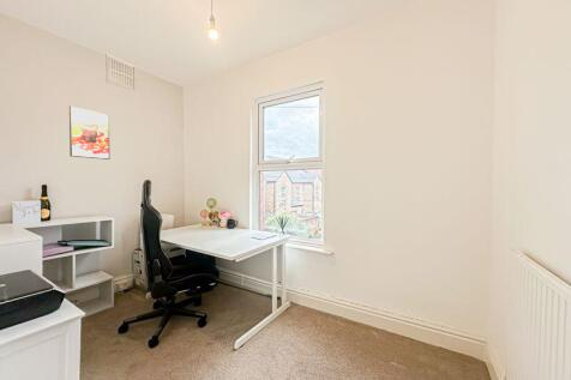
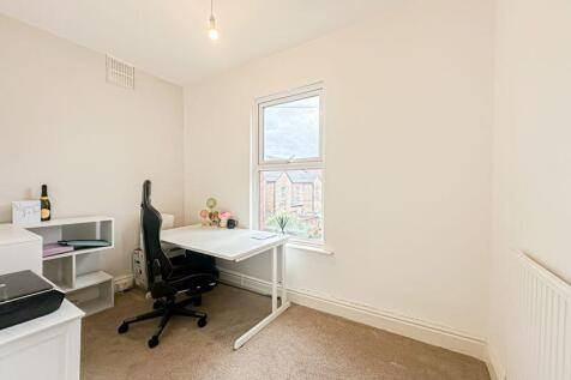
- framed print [68,105,112,161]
